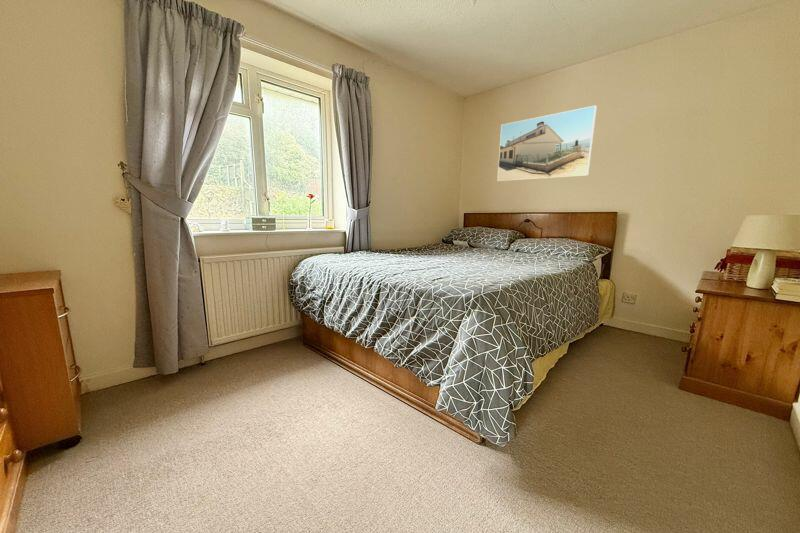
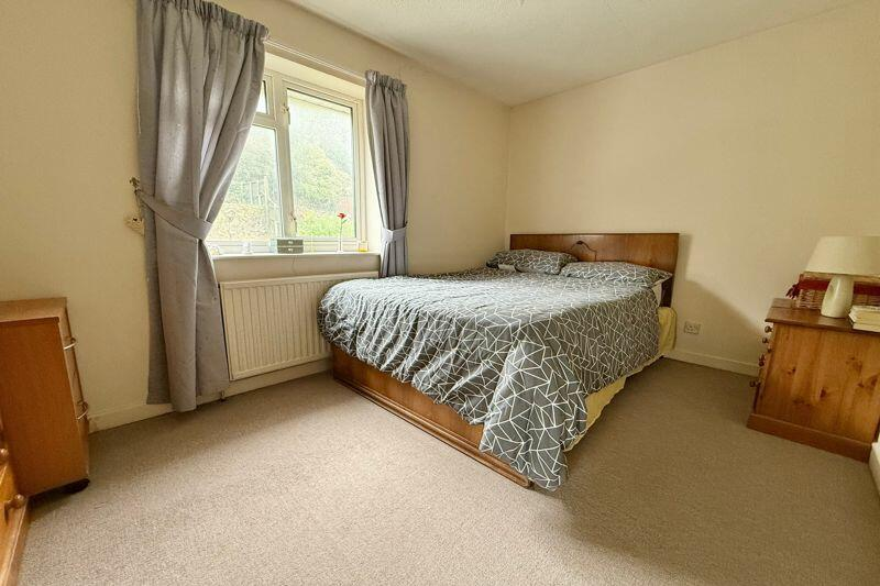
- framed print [496,105,598,182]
